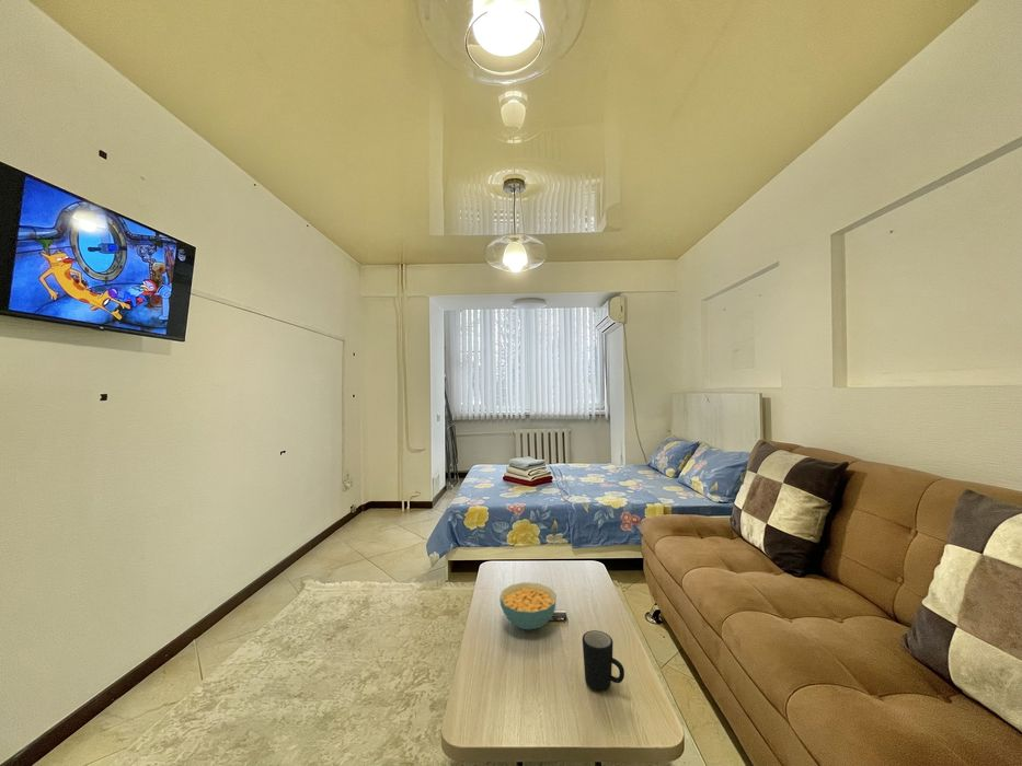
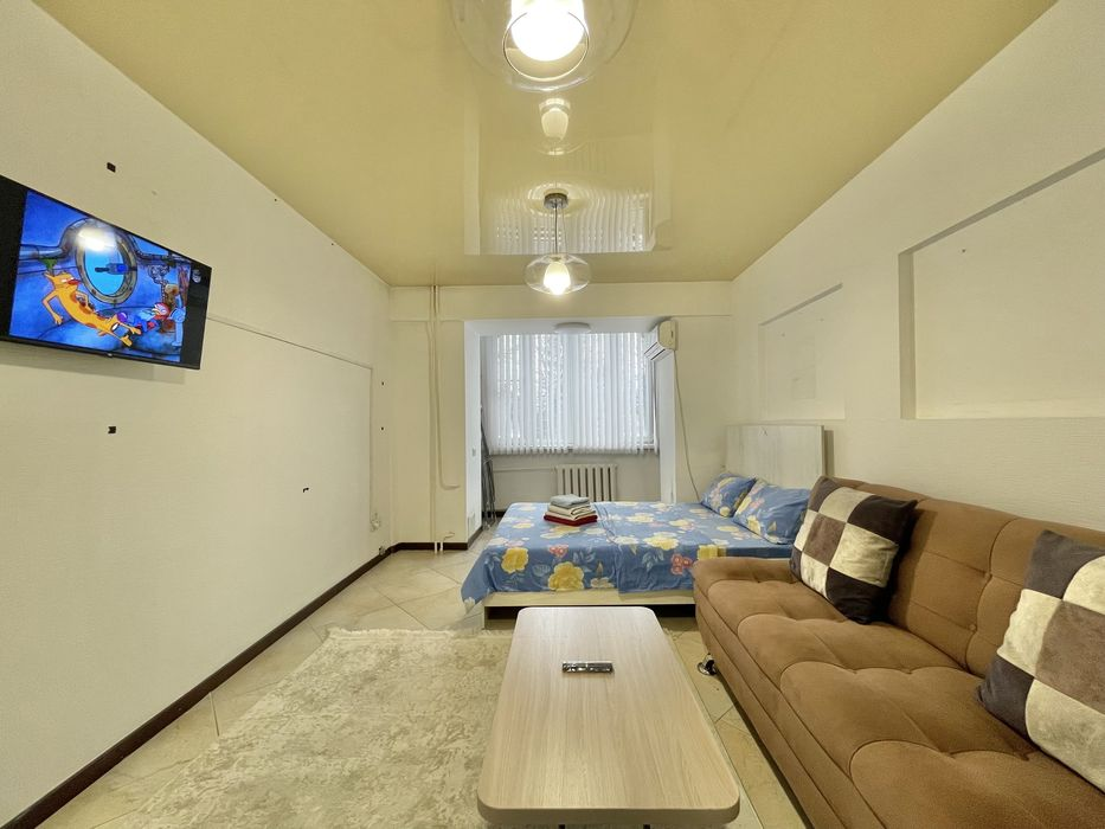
- mug [582,629,625,693]
- cereal bowl [498,581,558,630]
